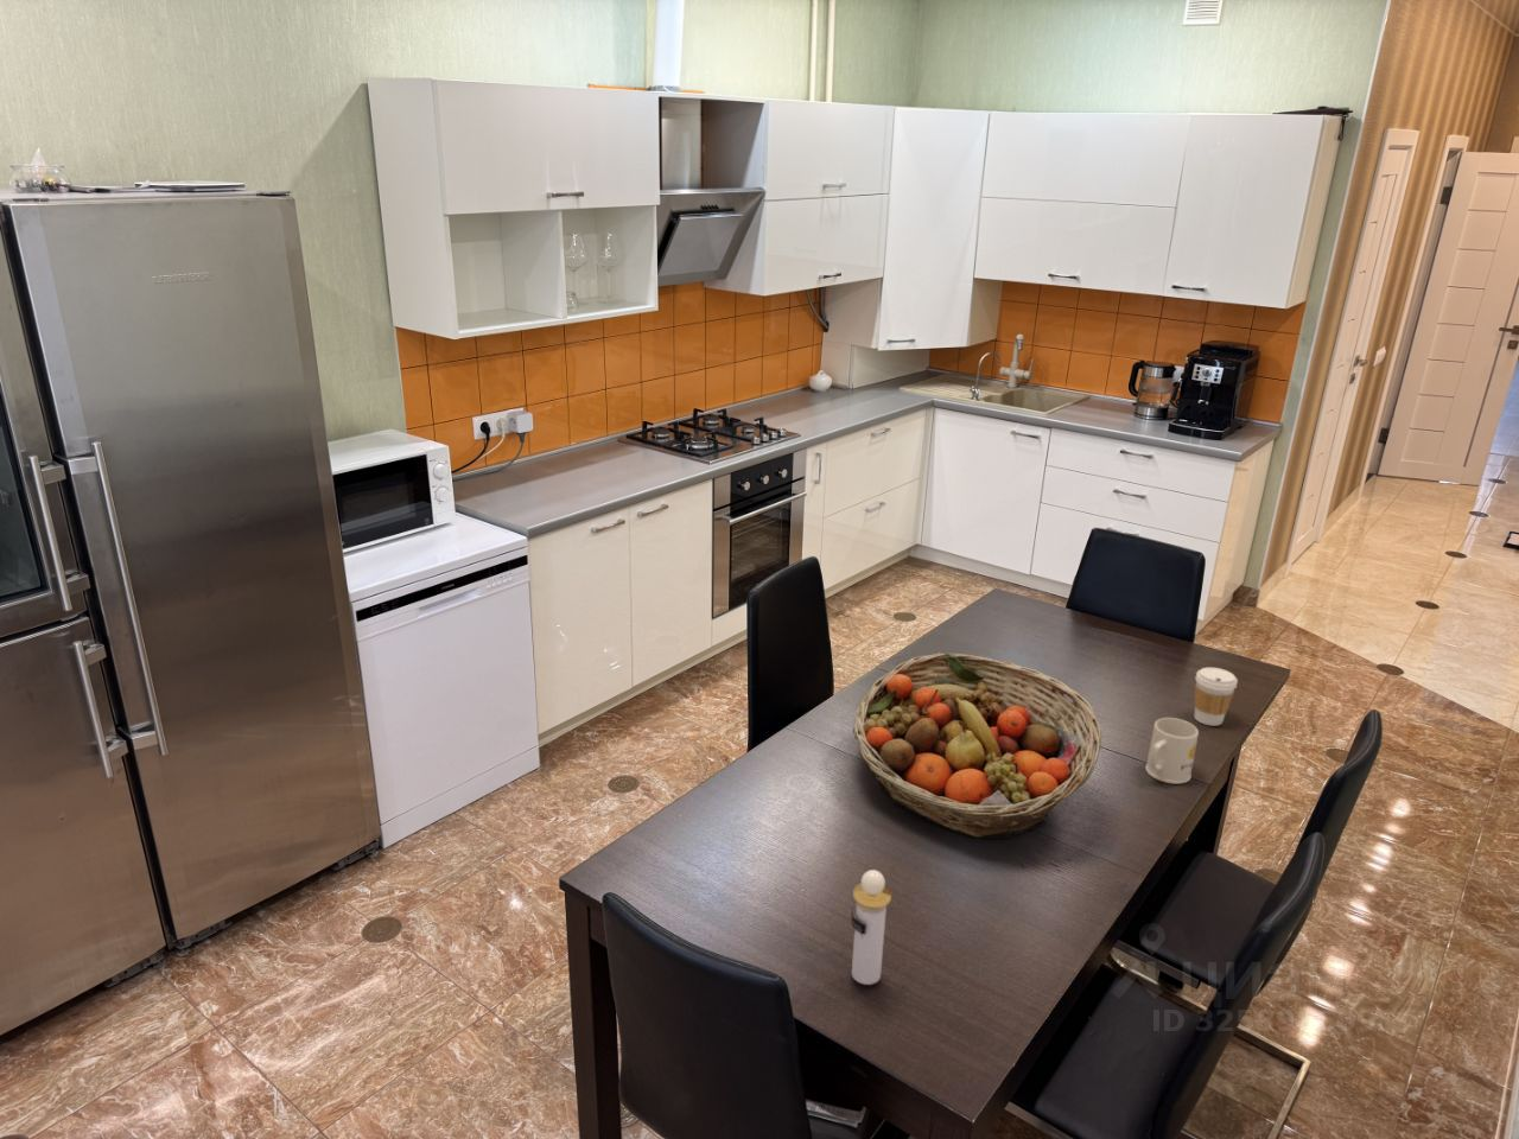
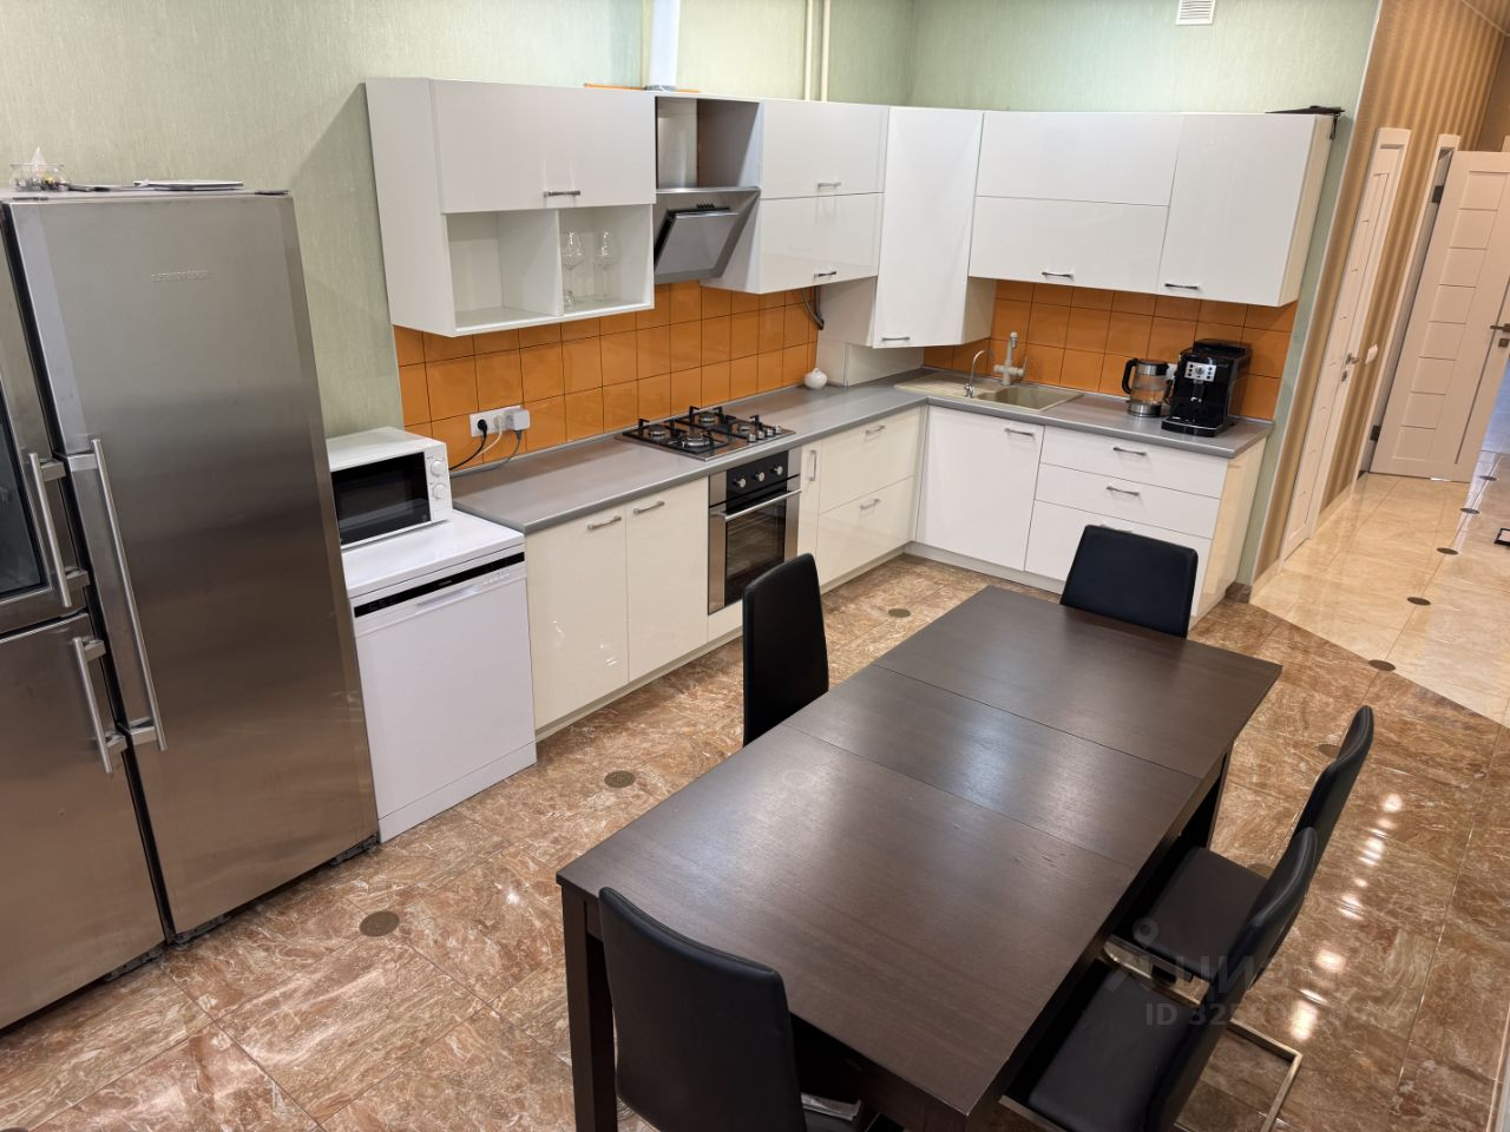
- fruit basket [852,651,1103,840]
- coffee cup [1192,666,1239,727]
- mug [1143,717,1200,785]
- perfume bottle [849,869,892,986]
